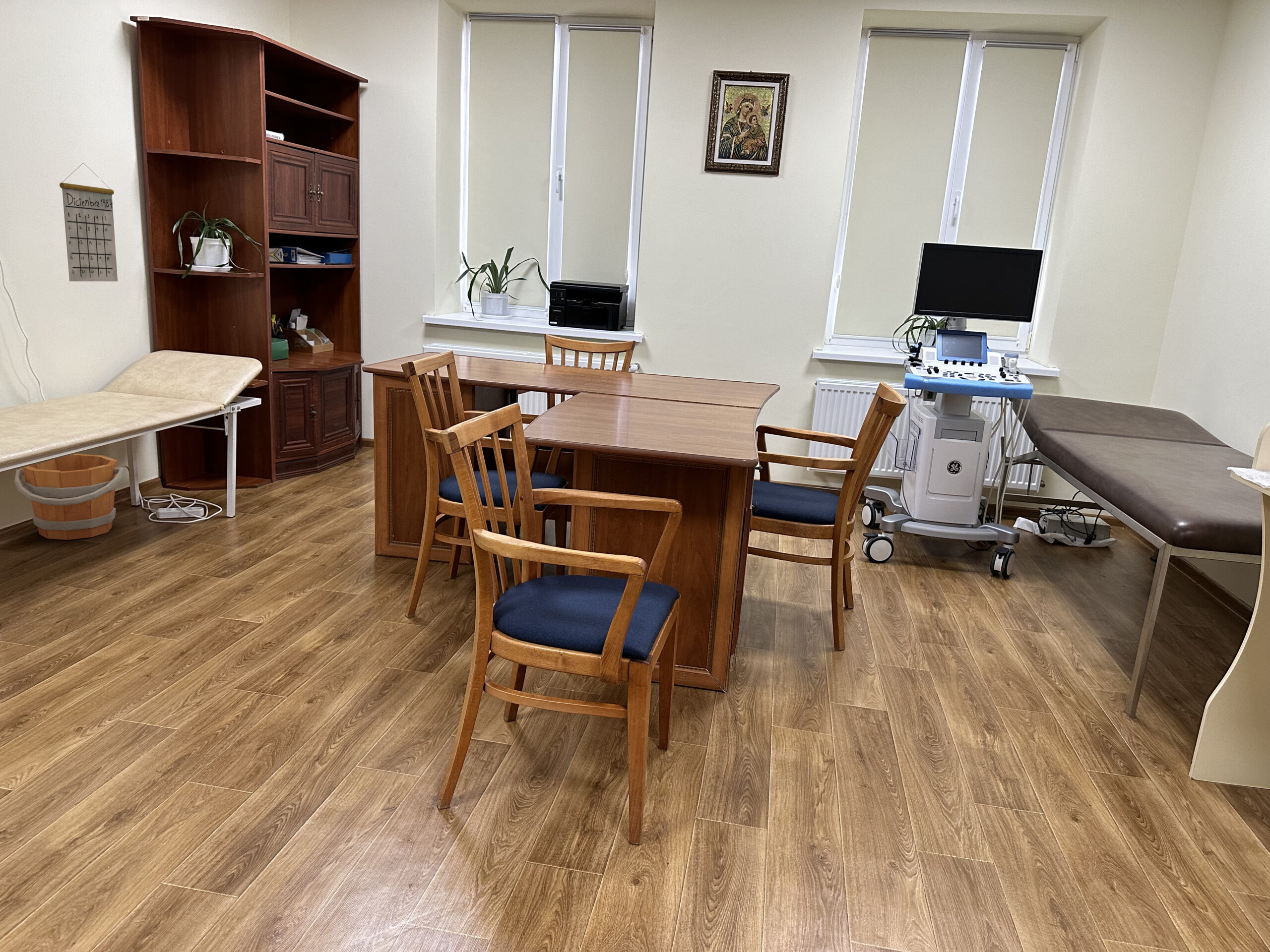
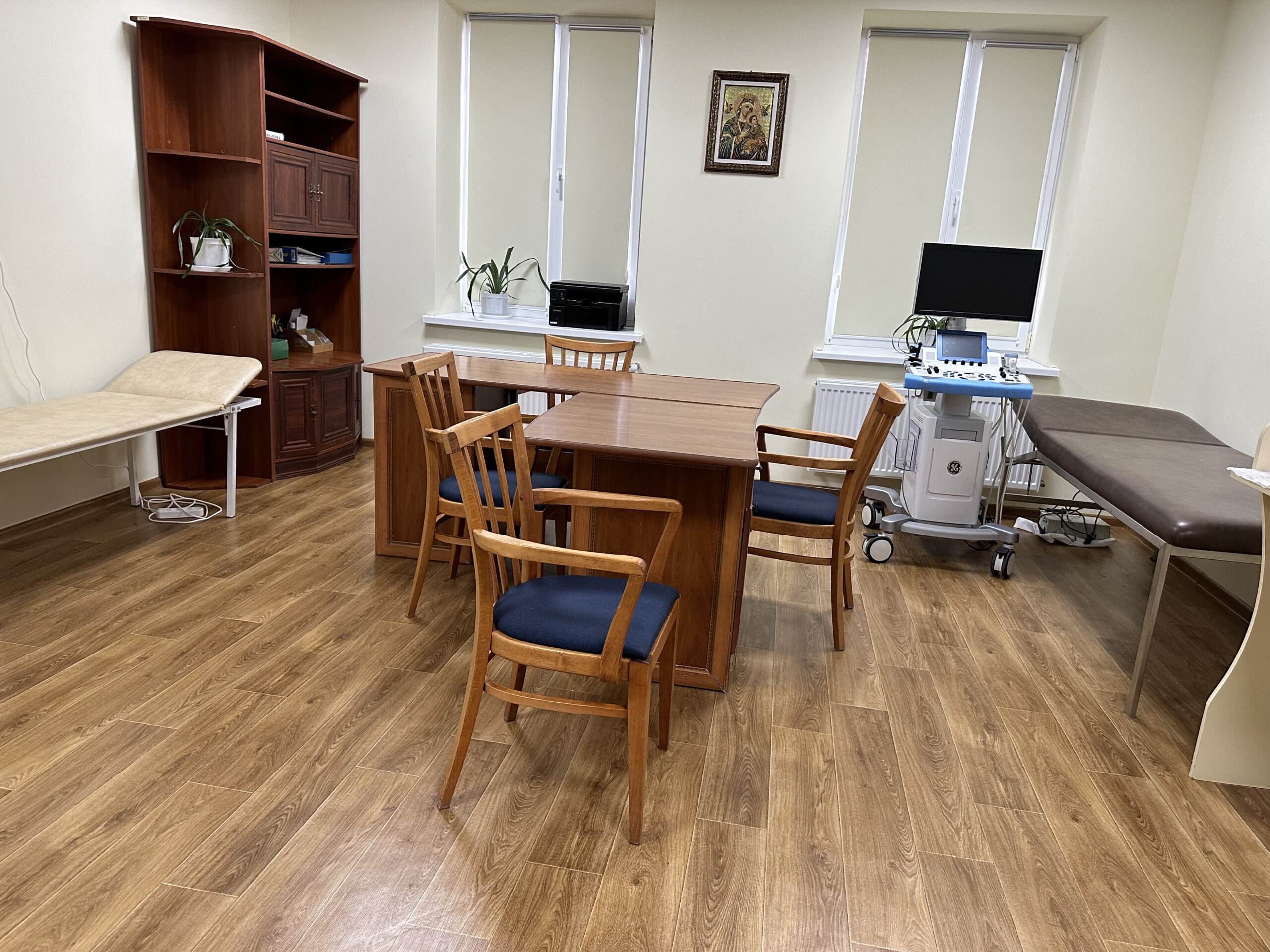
- calendar [59,162,118,282]
- bucket [14,453,126,540]
